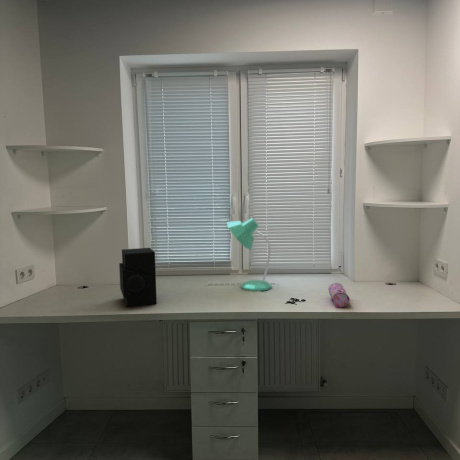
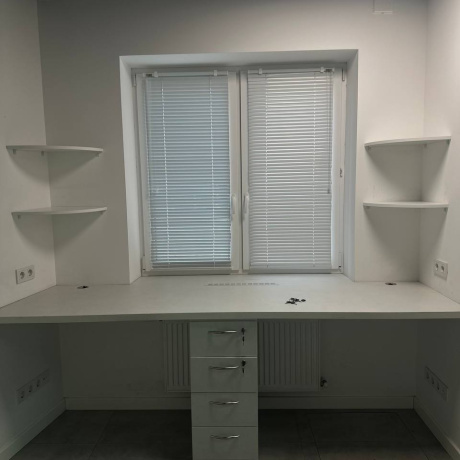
- desk lamp [226,217,273,292]
- pencil case [327,282,351,308]
- stereo [118,247,158,308]
